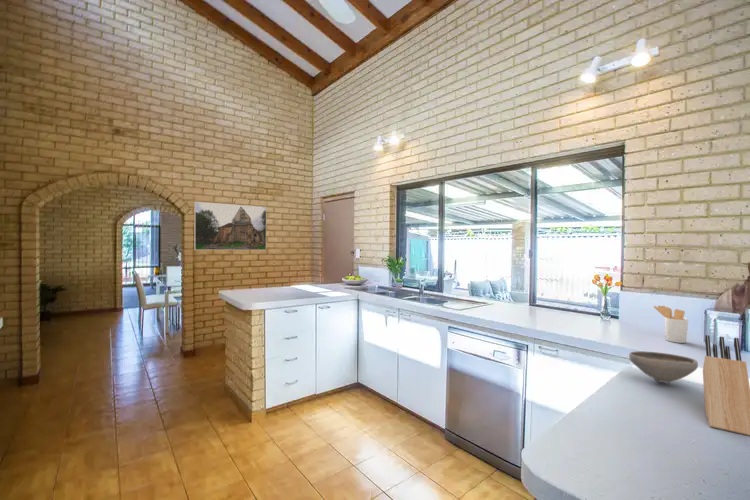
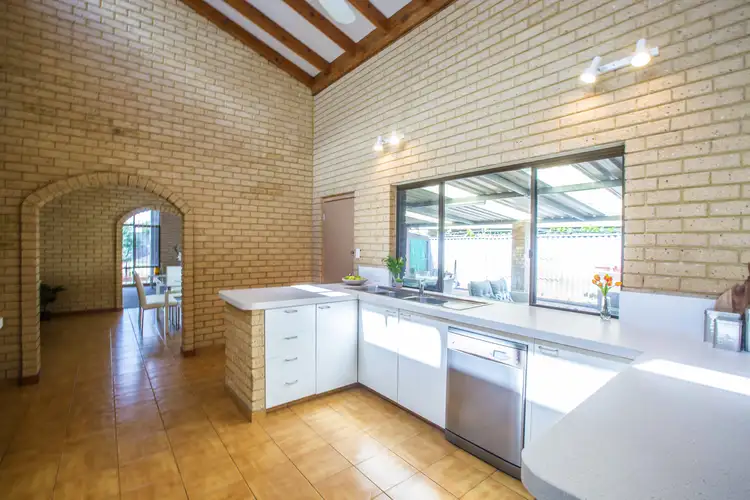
- utensil holder [653,305,689,344]
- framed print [193,201,267,251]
- bowl [628,350,699,384]
- knife block [702,334,750,437]
